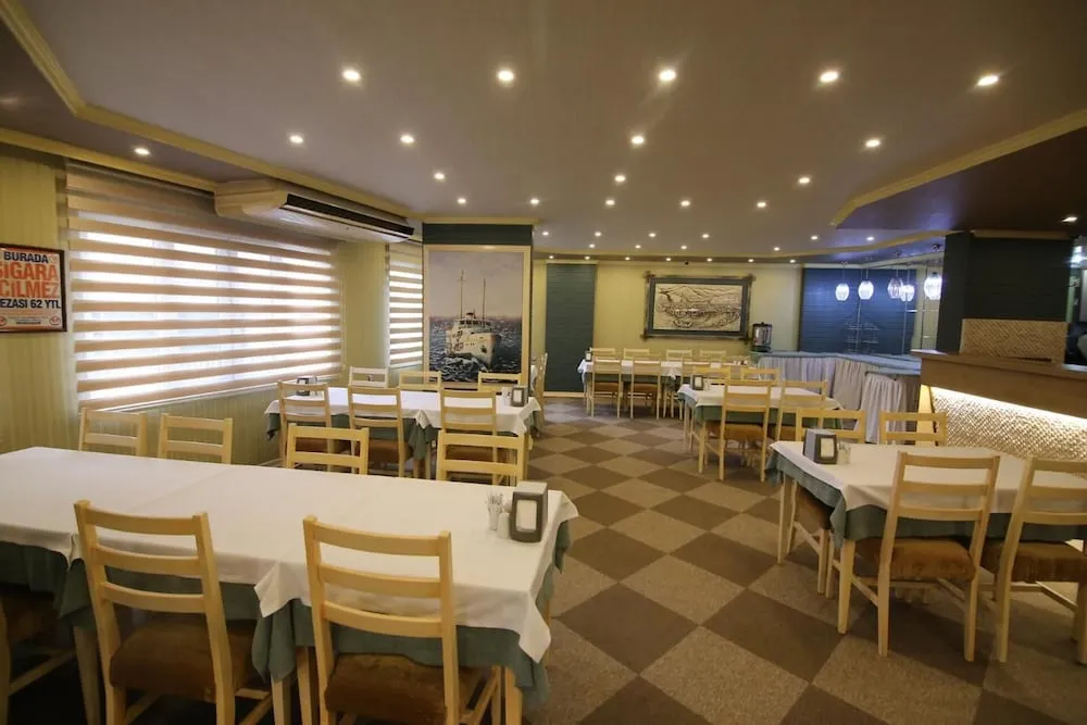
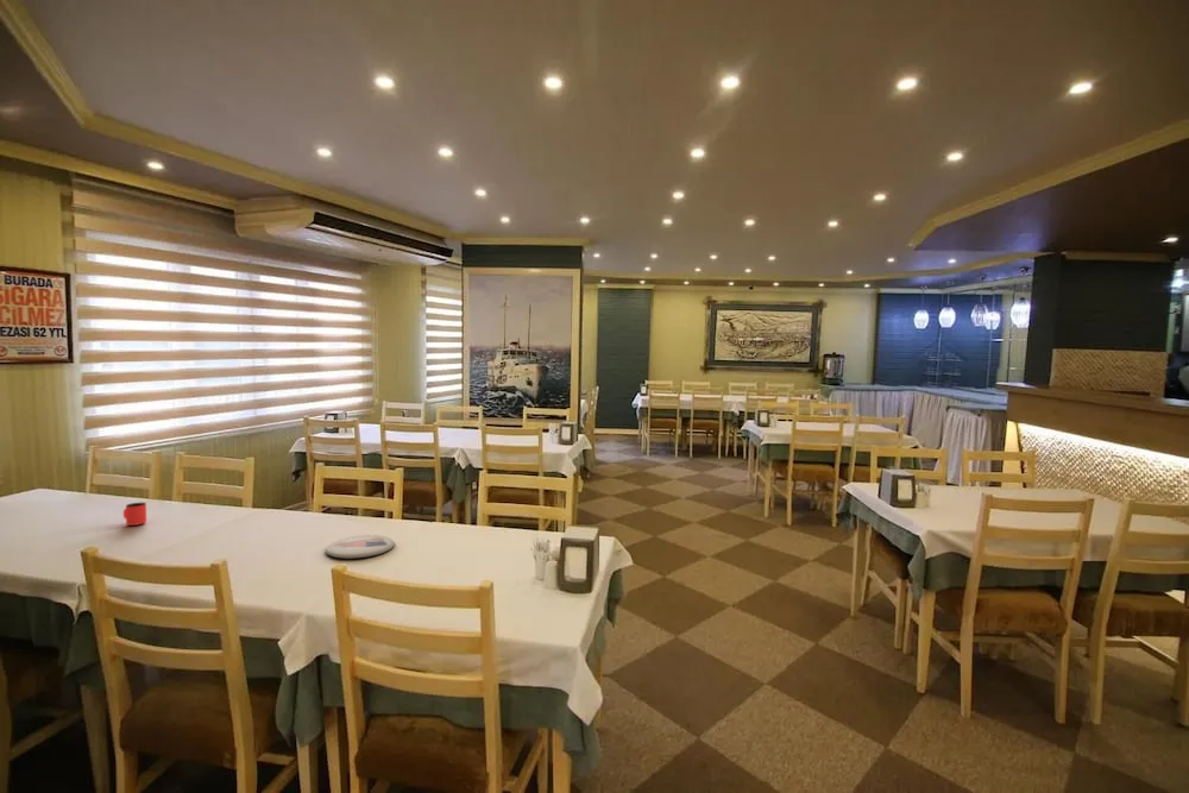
+ plate [325,534,396,560]
+ cup [122,502,147,527]
